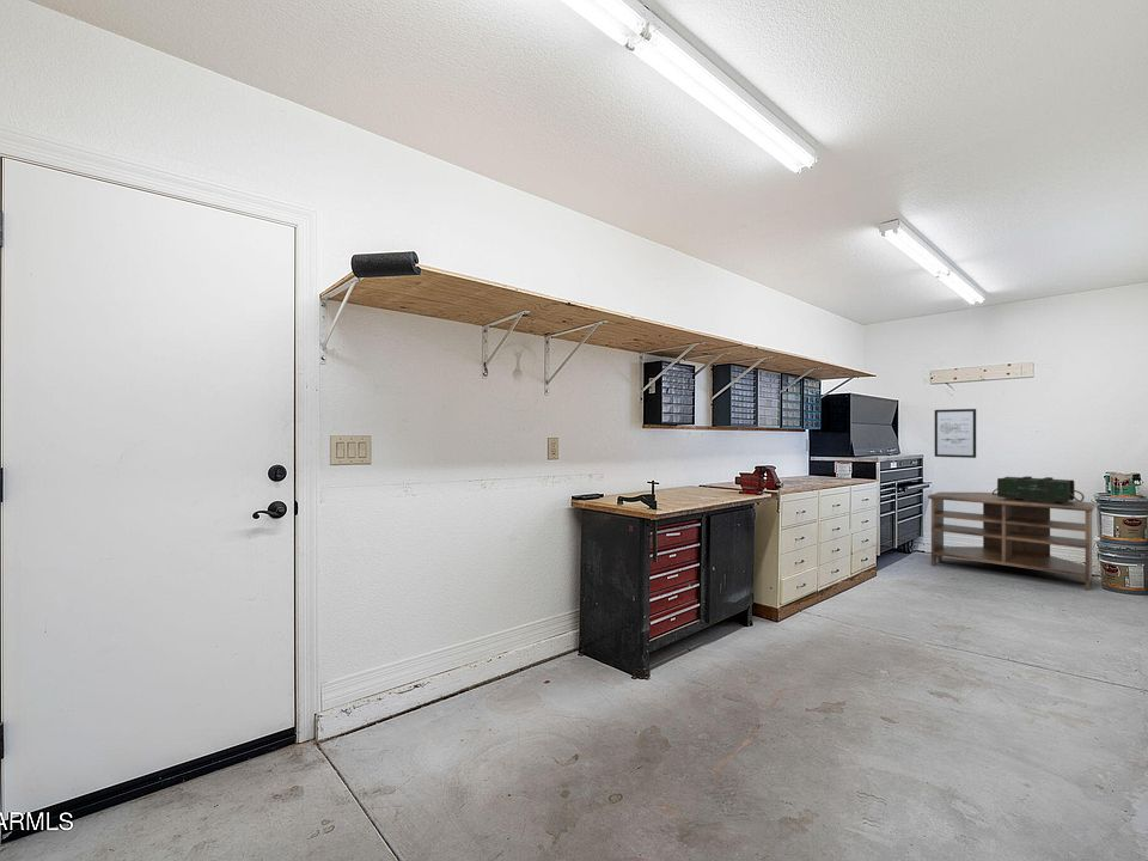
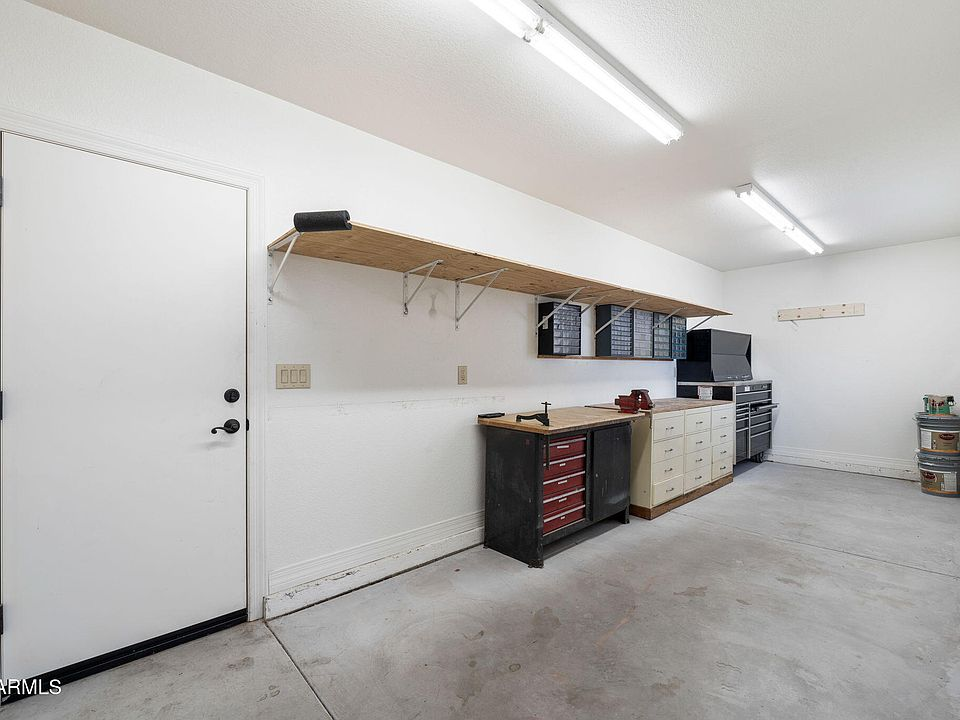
- tv stand [927,491,1097,592]
- ammunition box [991,475,1085,503]
- wall art [934,408,977,459]
